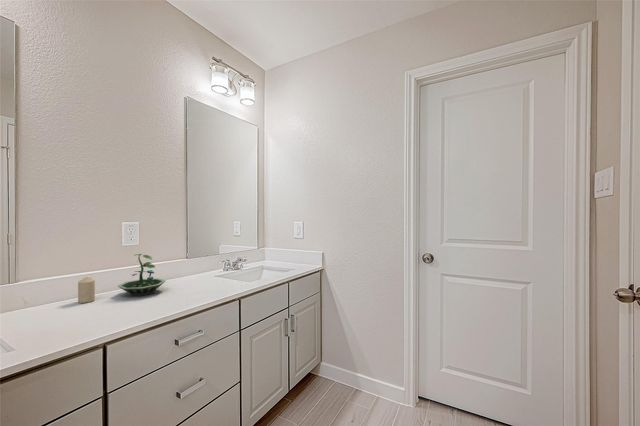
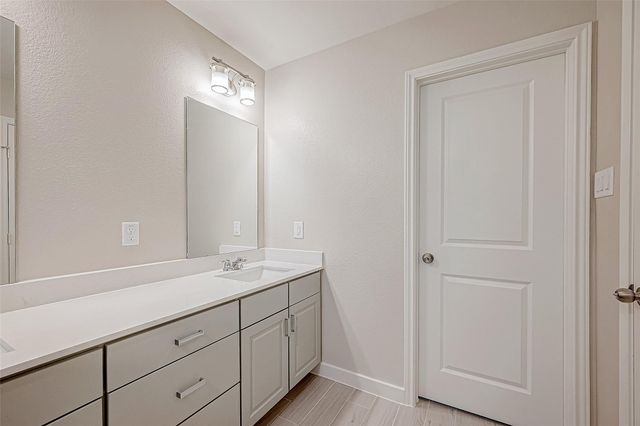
- candle [77,276,96,304]
- terrarium [117,253,166,297]
